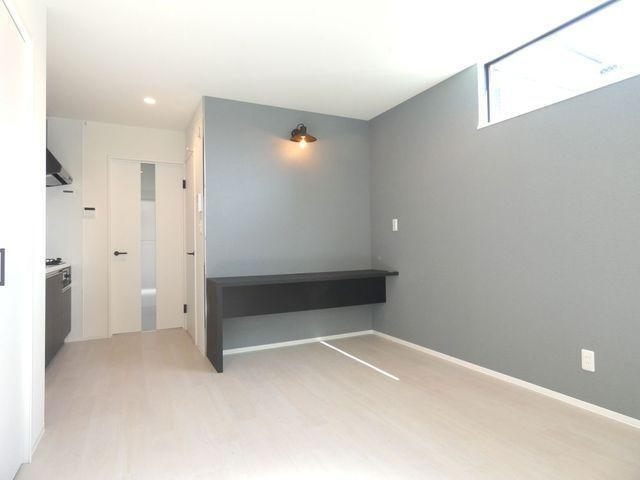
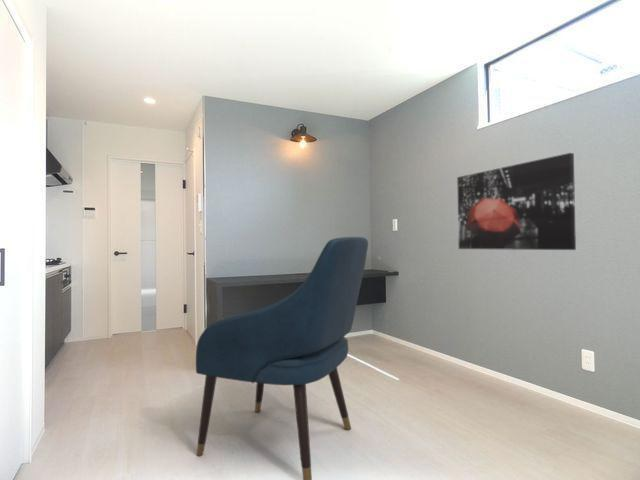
+ wall art [456,152,577,251]
+ chair [195,236,369,480]
